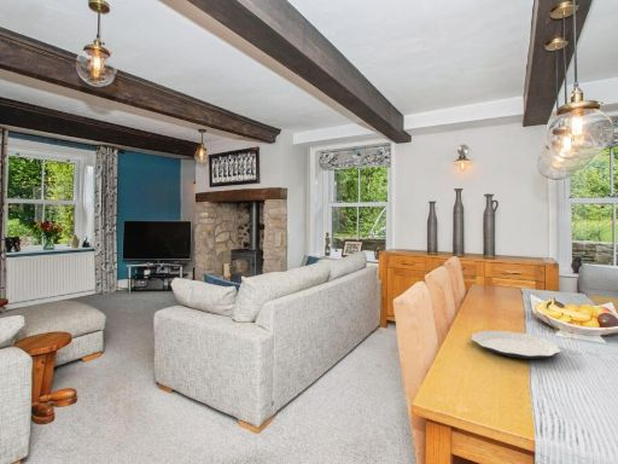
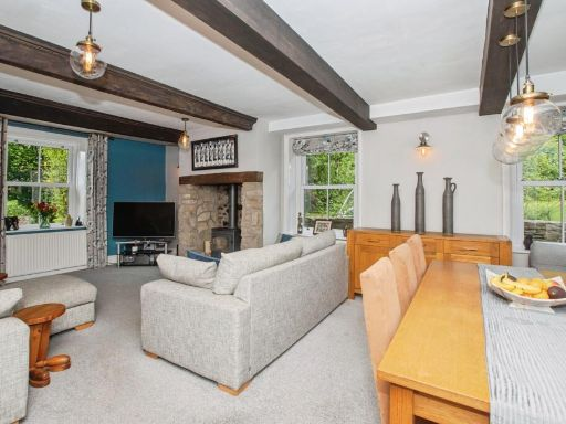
- plate [471,330,562,360]
